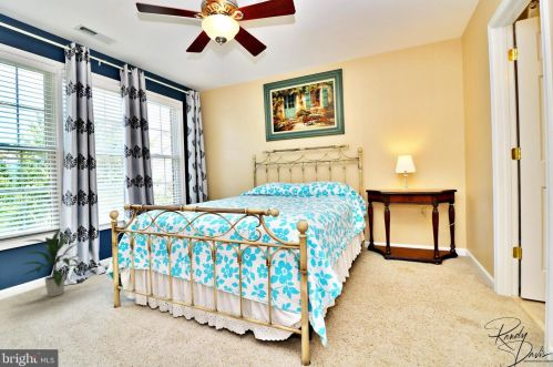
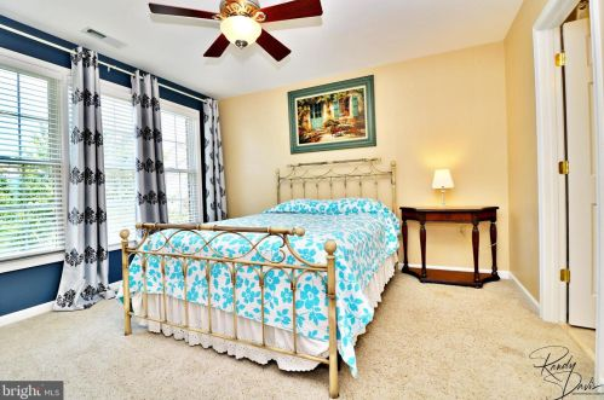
- indoor plant [20,228,83,298]
